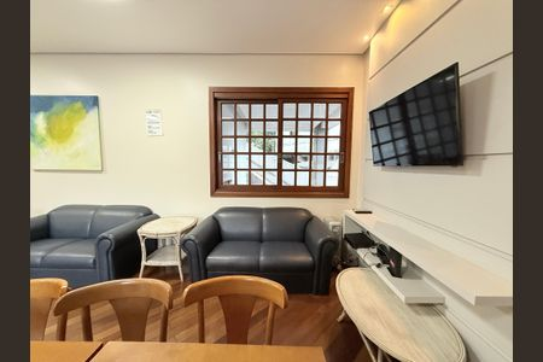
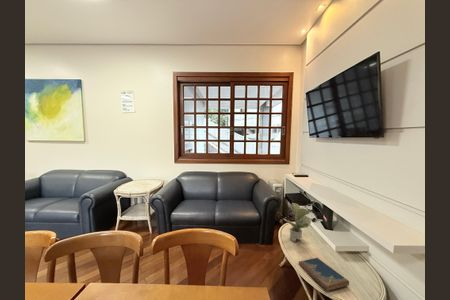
+ hardcover book [298,257,350,292]
+ potted plant [282,202,312,242]
